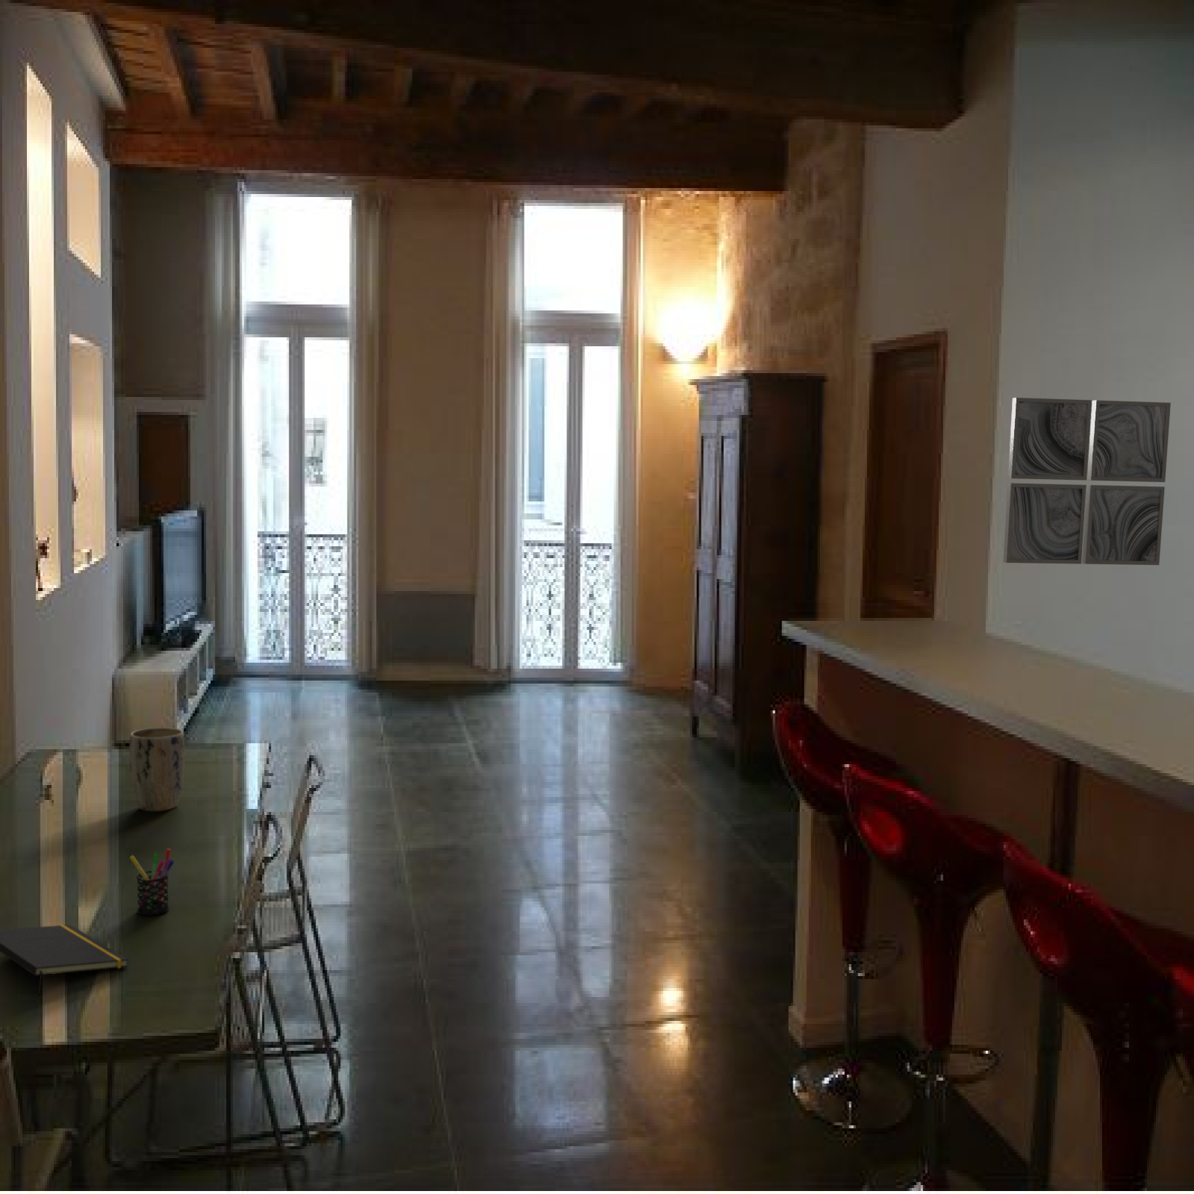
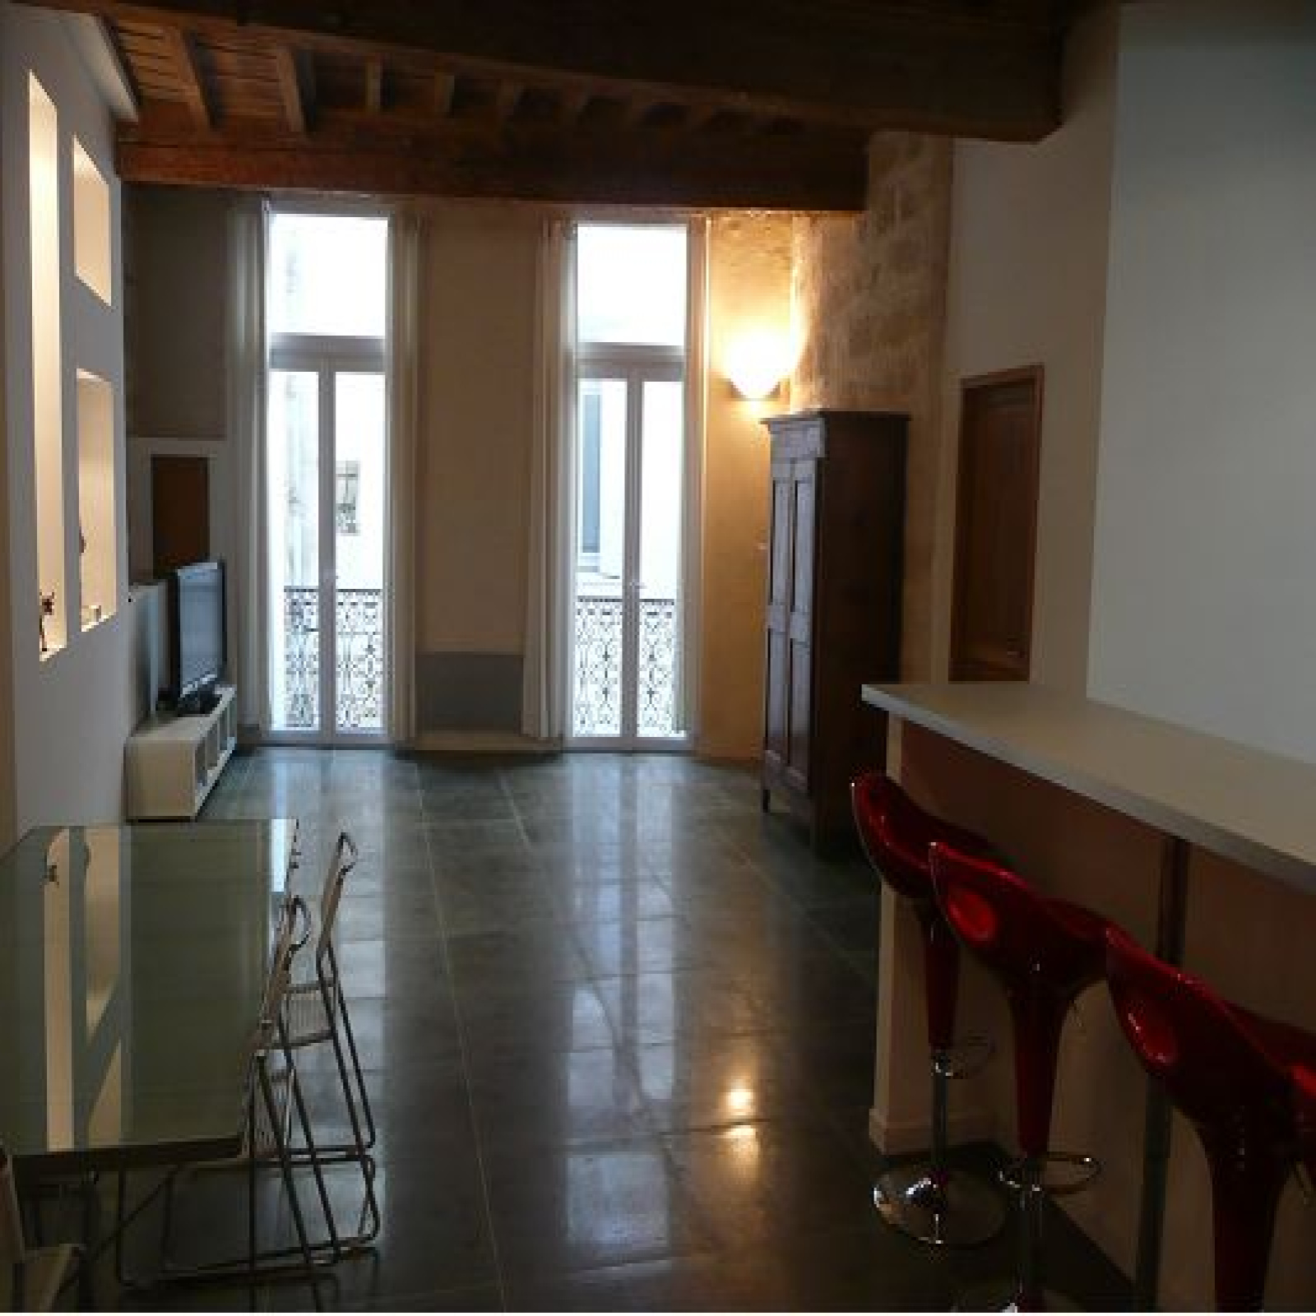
- plant pot [128,727,185,812]
- notepad [0,924,130,996]
- wall art [1003,397,1172,565]
- pen holder [129,847,175,916]
